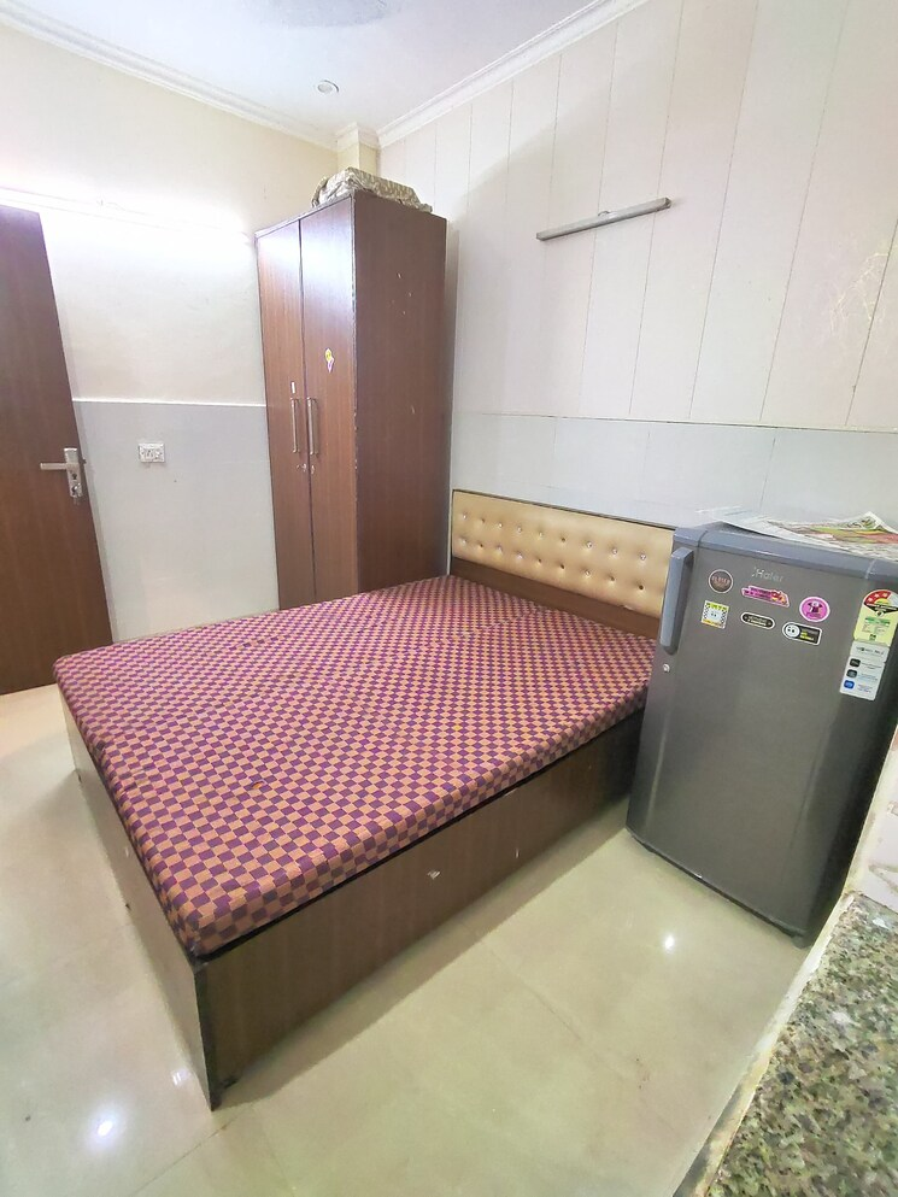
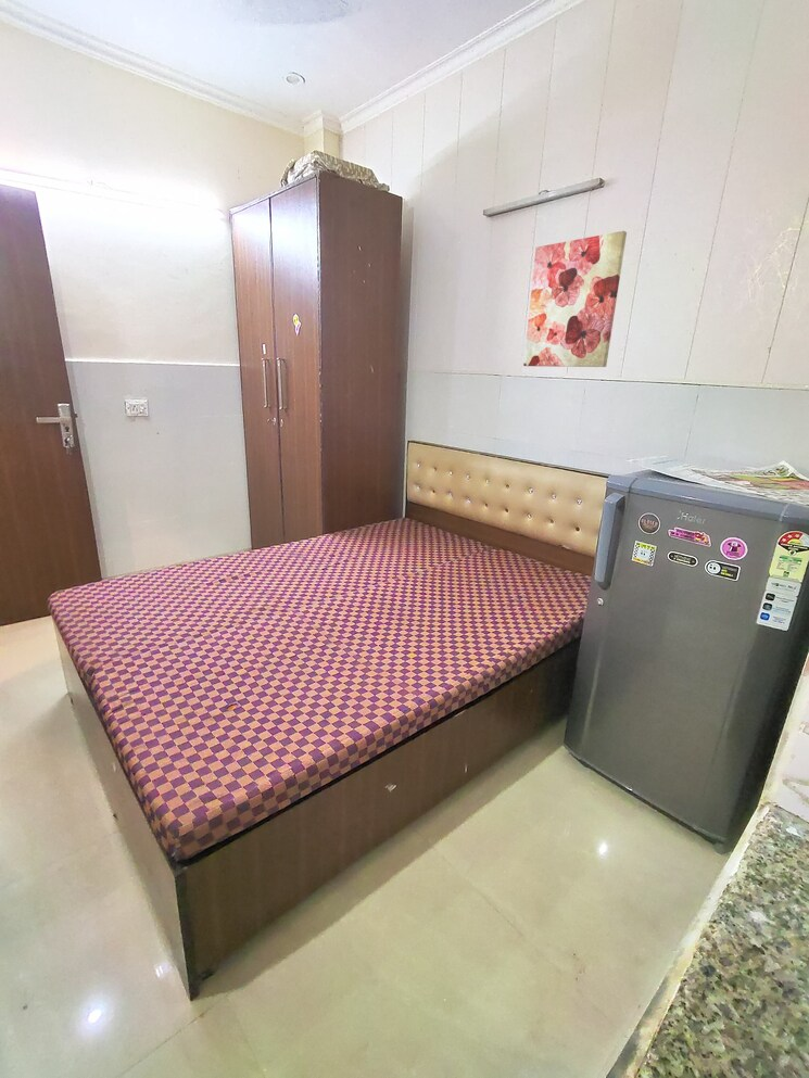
+ wall art [522,230,628,368]
